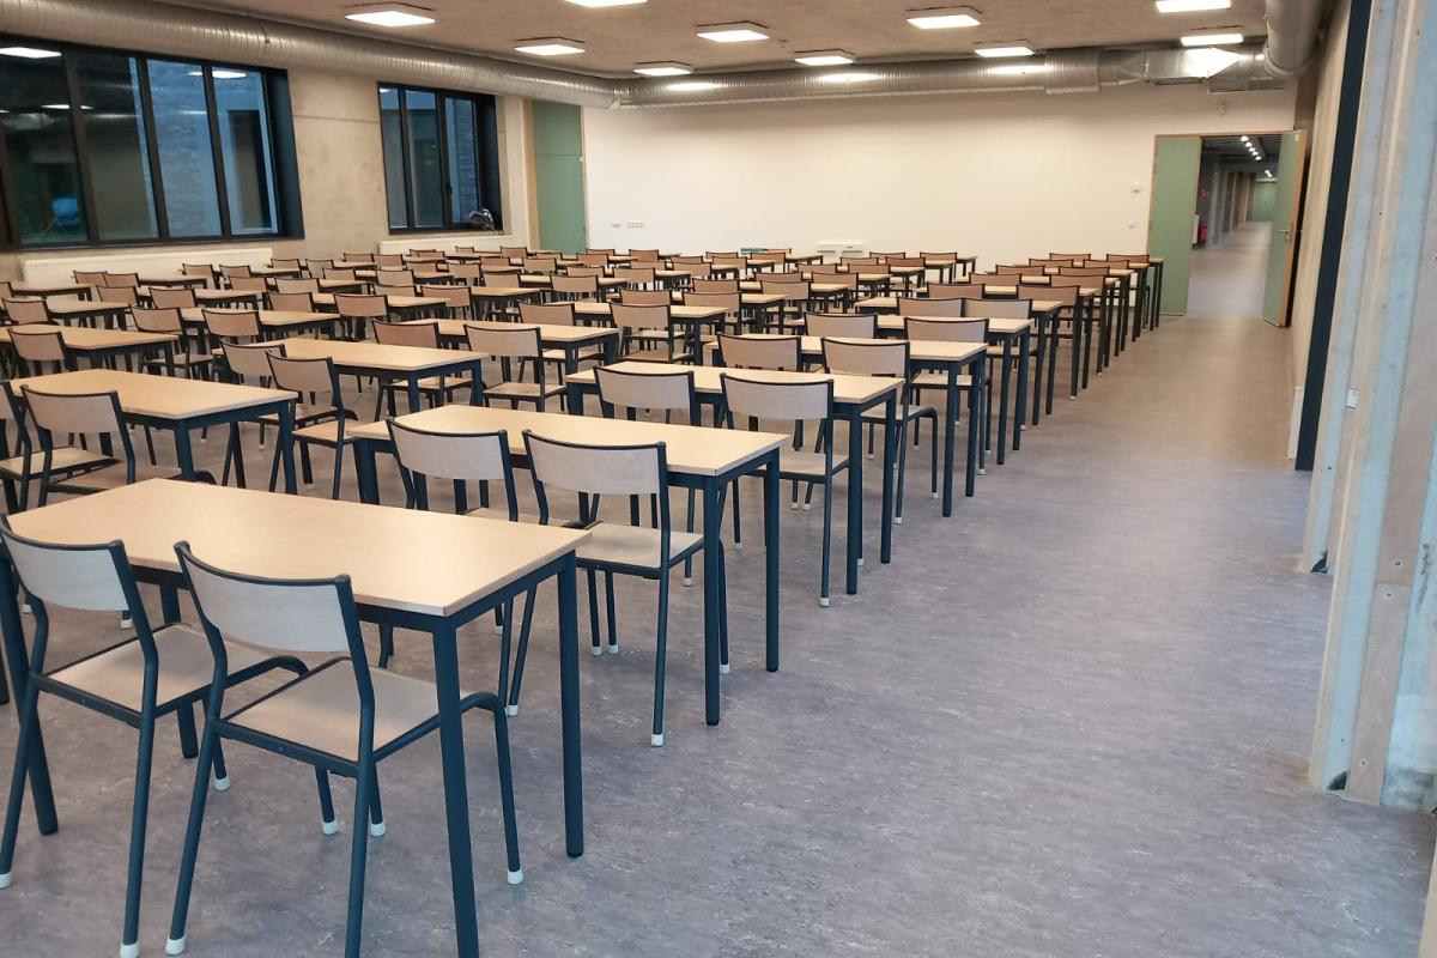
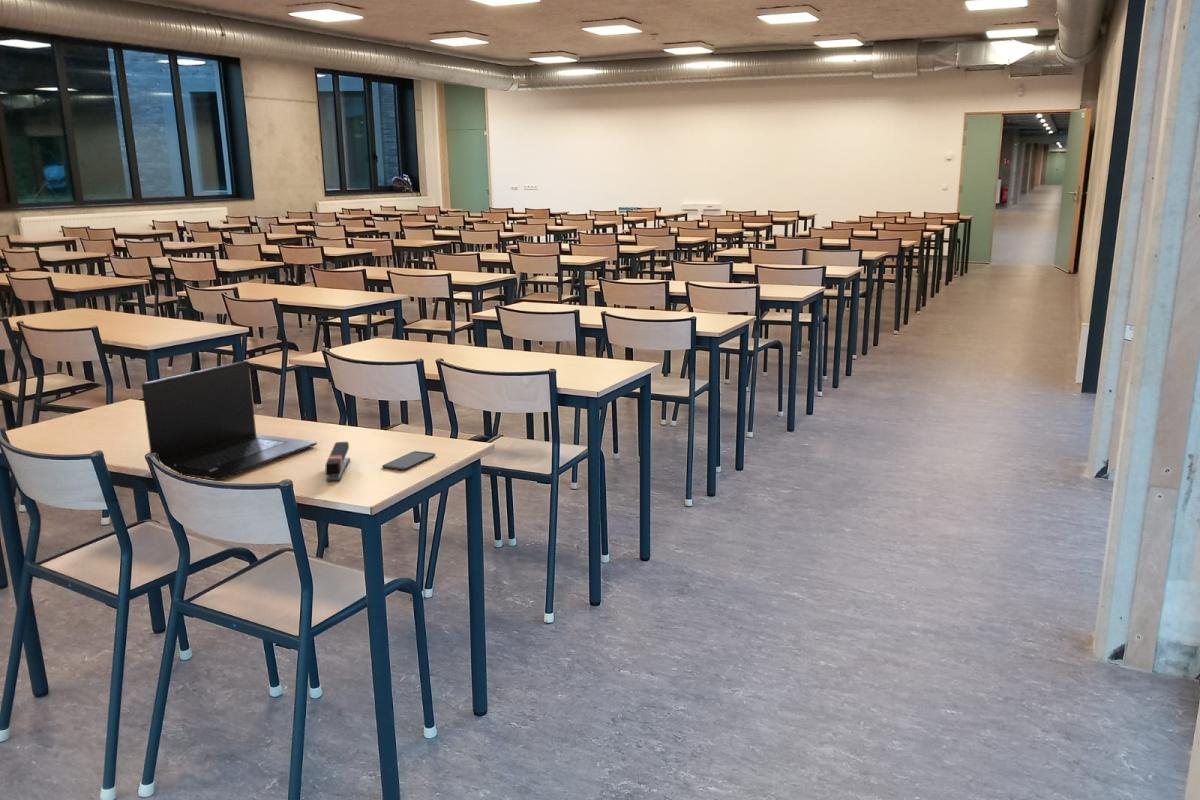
+ laptop [141,360,318,481]
+ stapler [324,441,351,482]
+ smartphone [381,450,437,471]
